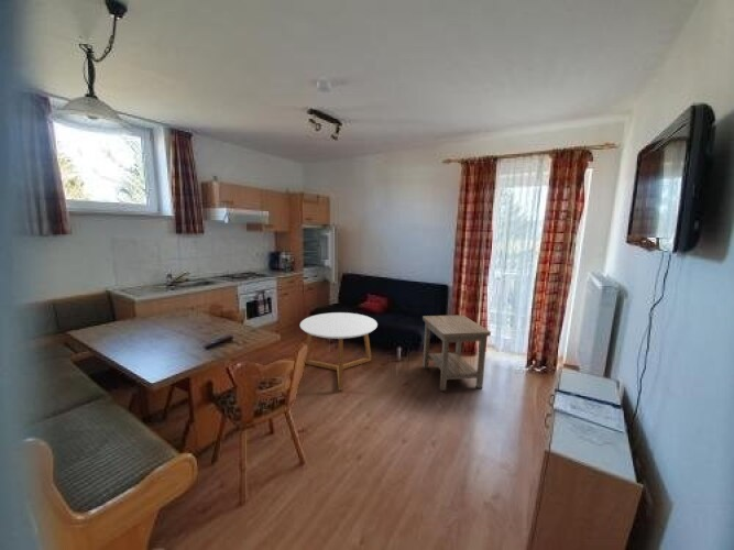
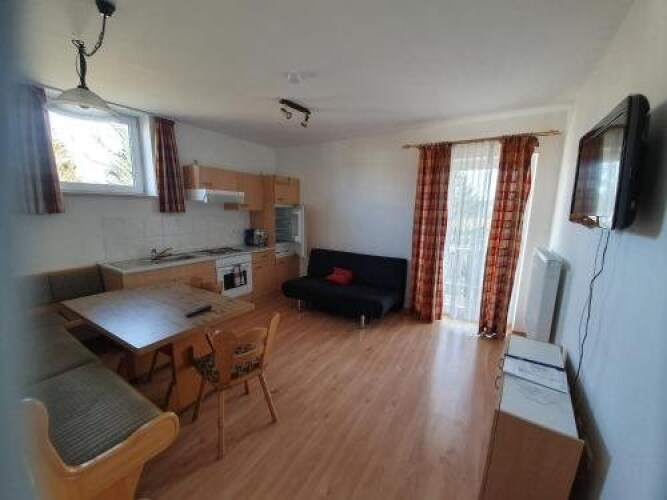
- side table [421,315,492,392]
- coffee table [299,311,379,392]
